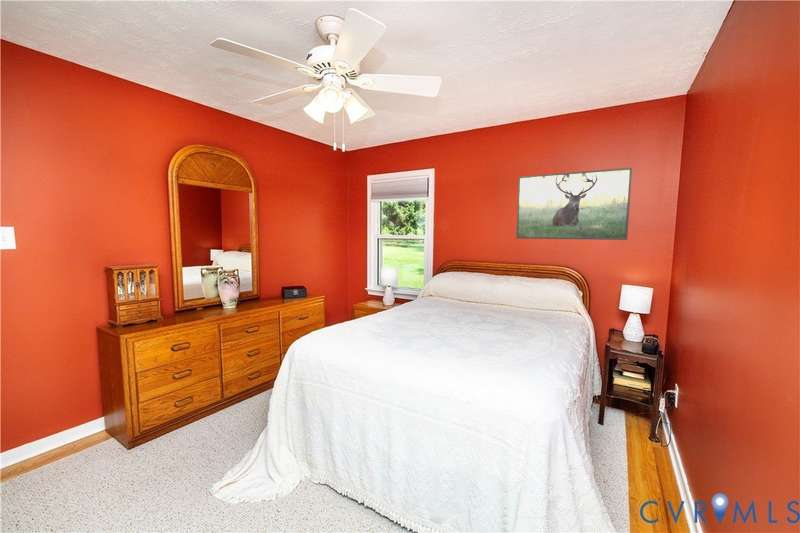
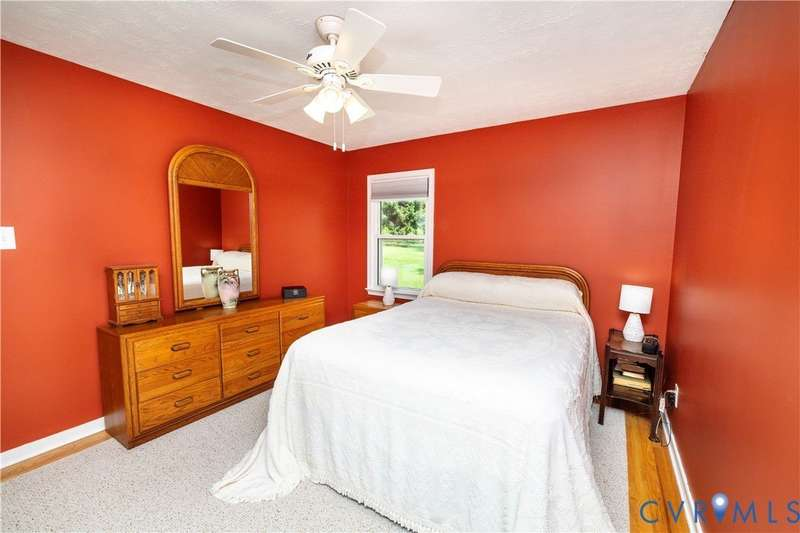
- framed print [515,167,633,241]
